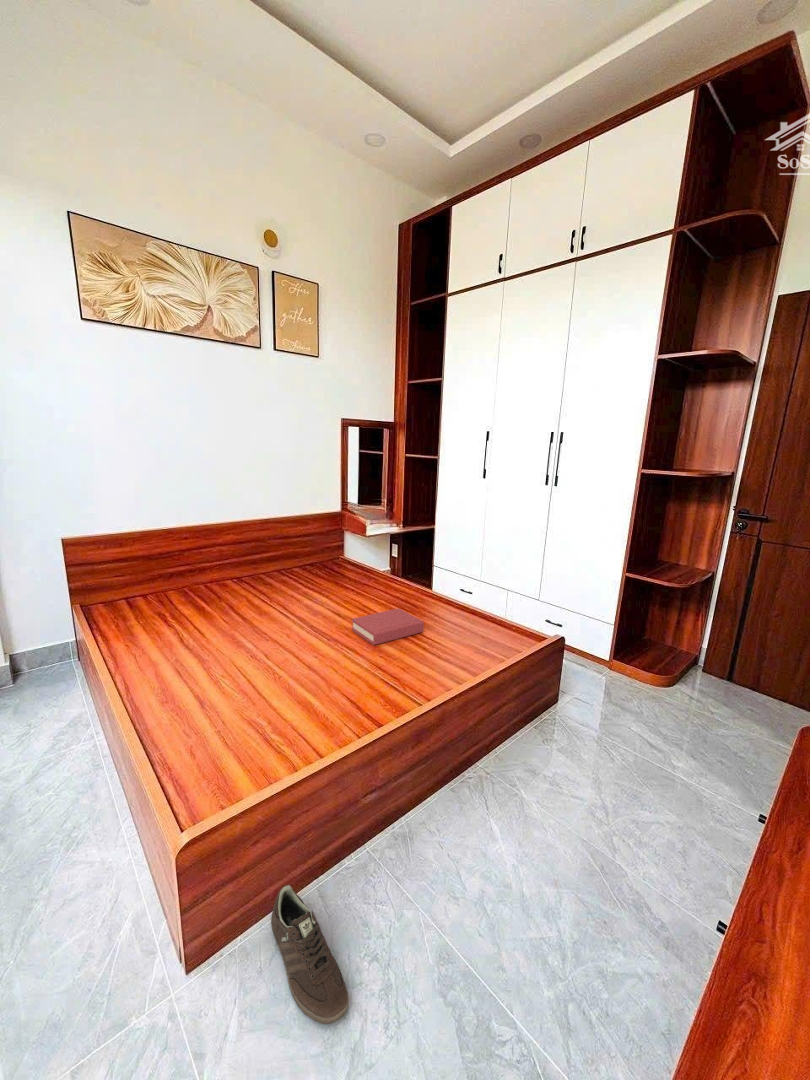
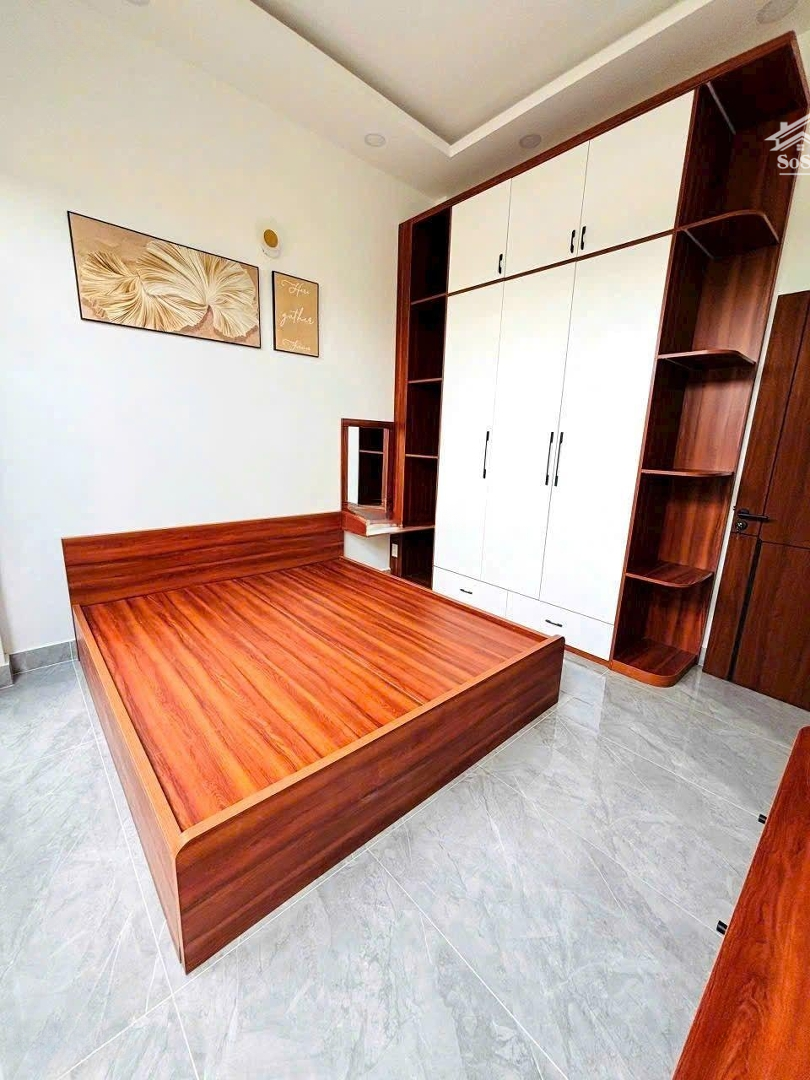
- sneaker [270,884,350,1025]
- hardback book [351,607,425,646]
